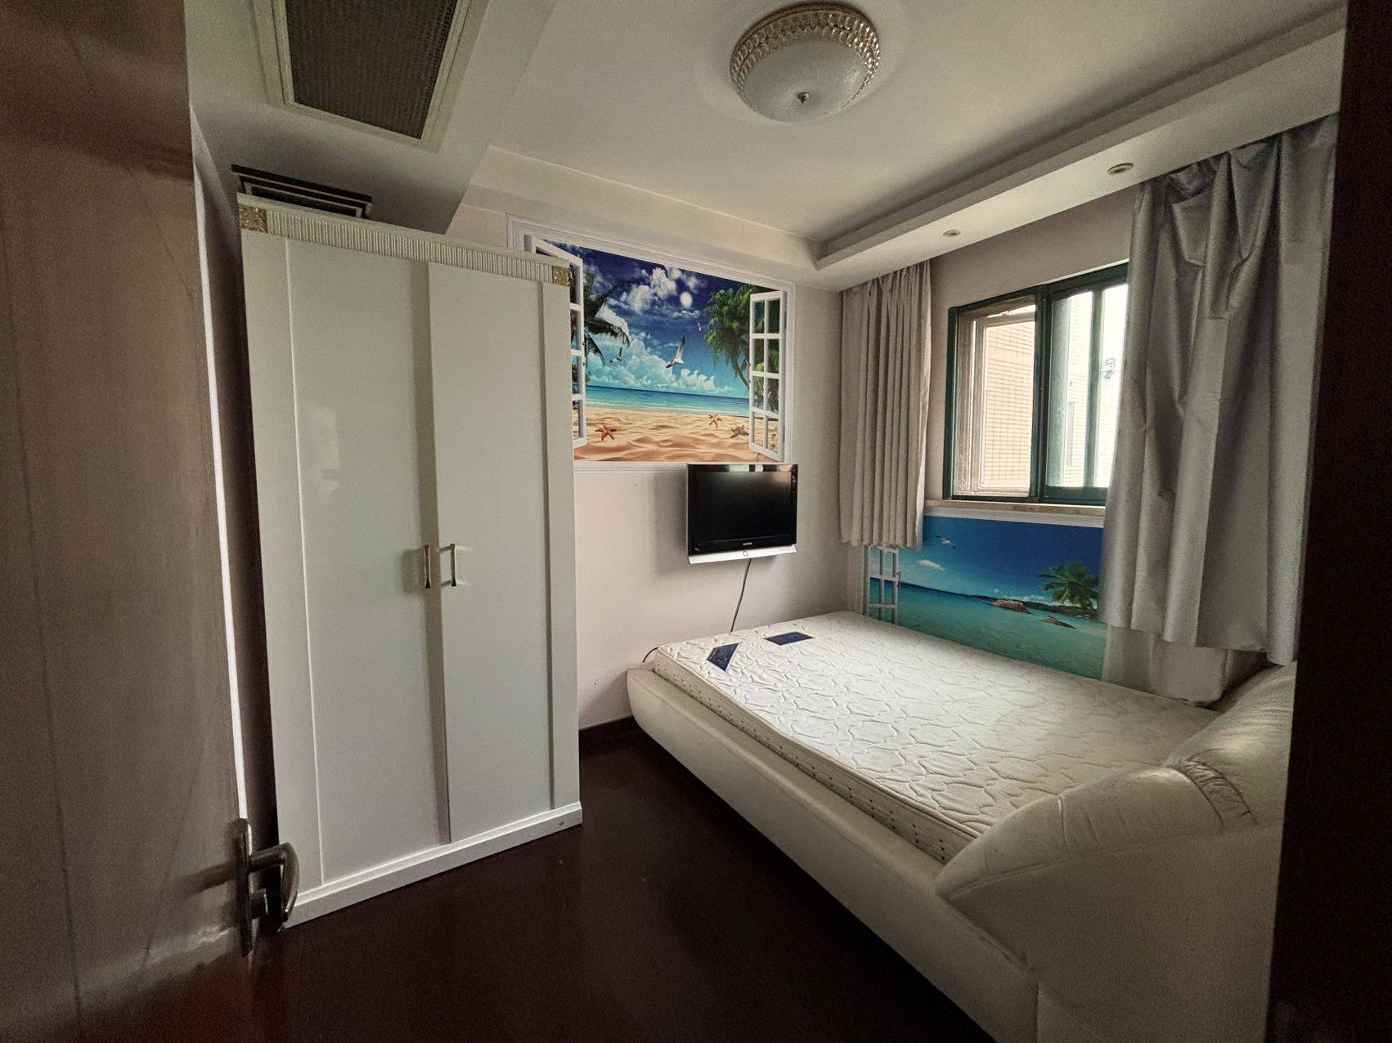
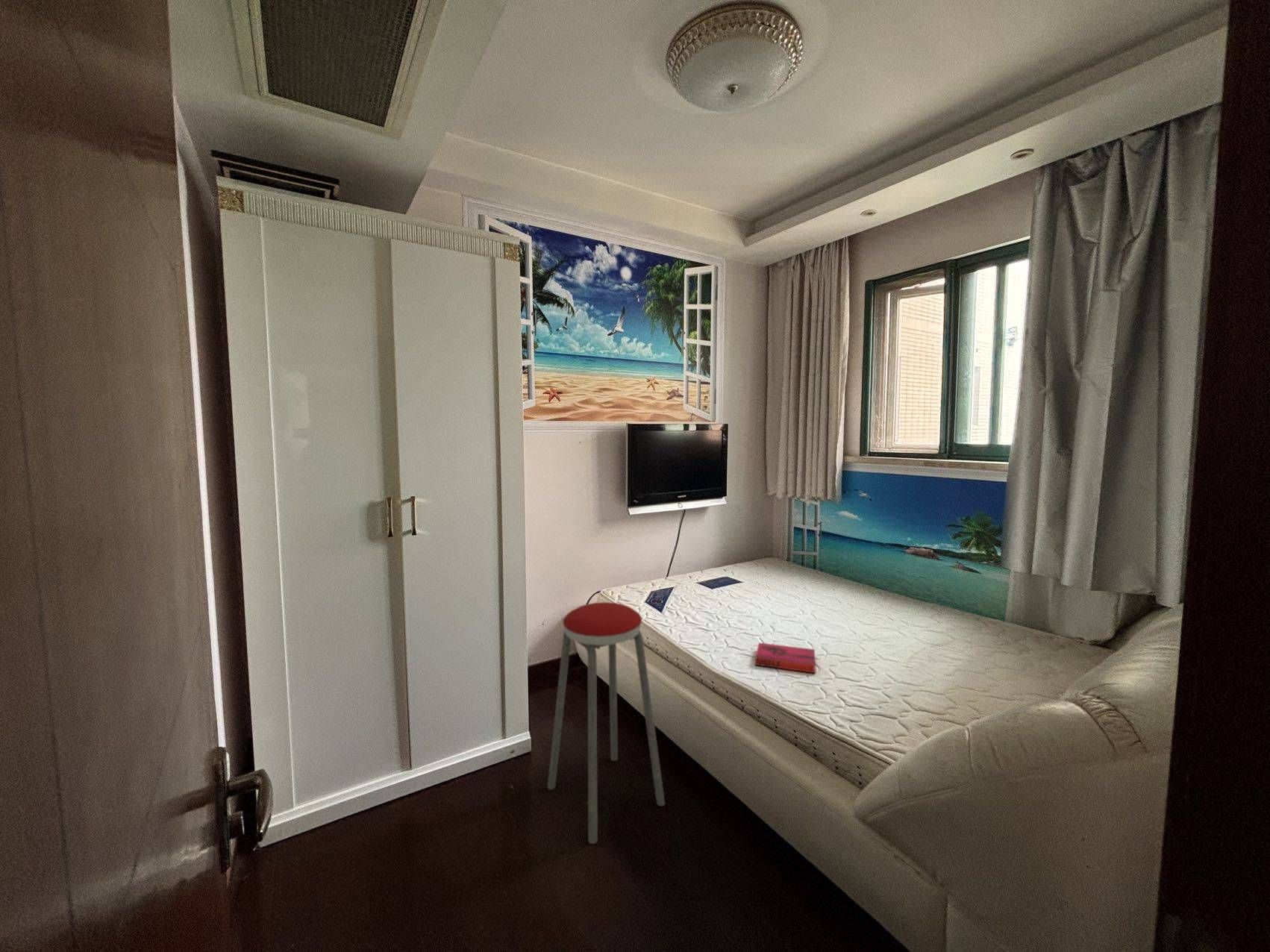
+ music stool [547,601,666,845]
+ hardback book [754,642,816,674]
